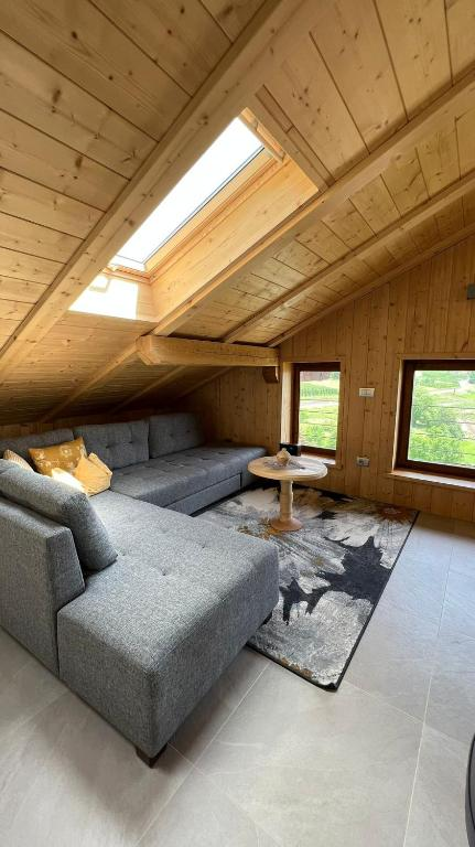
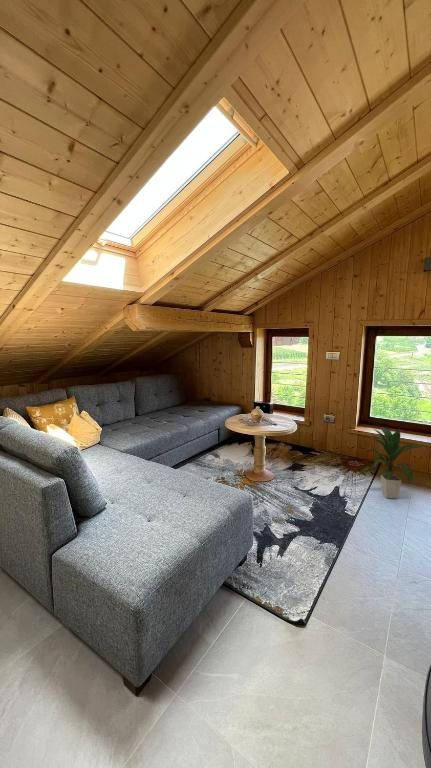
+ indoor plant [356,427,429,499]
